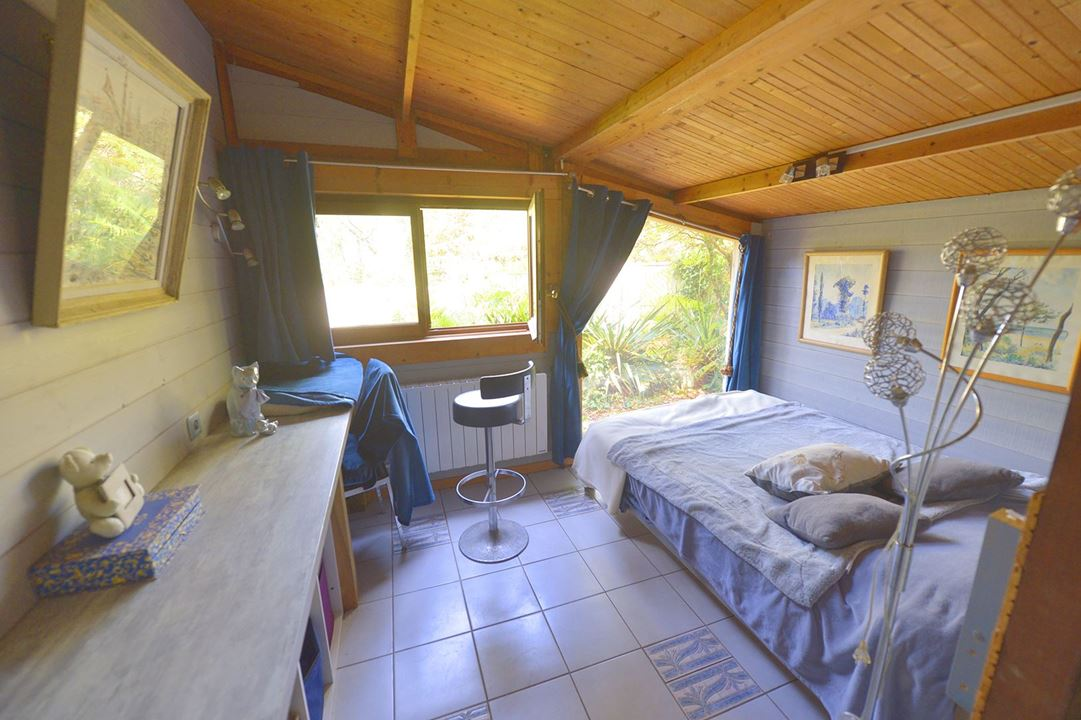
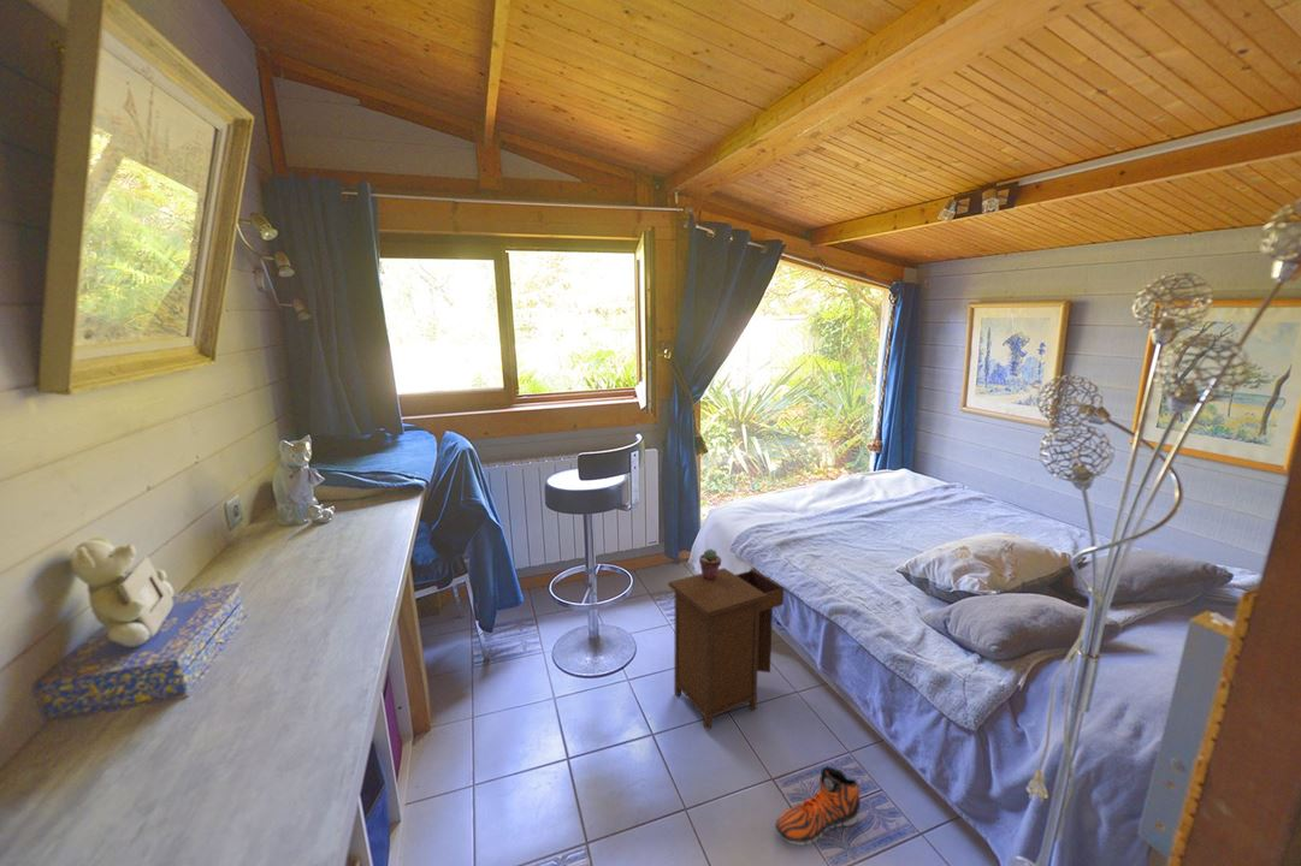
+ sneaker [774,765,862,847]
+ nightstand [667,567,786,731]
+ potted succulent [698,547,722,580]
